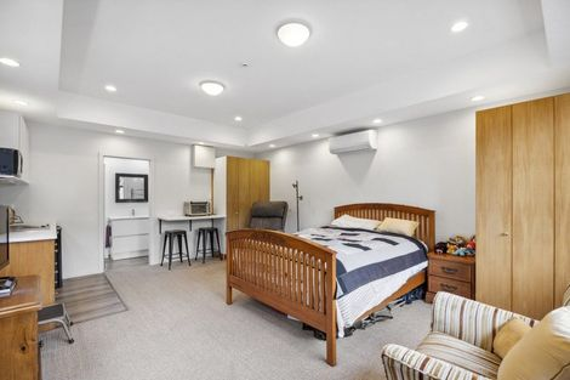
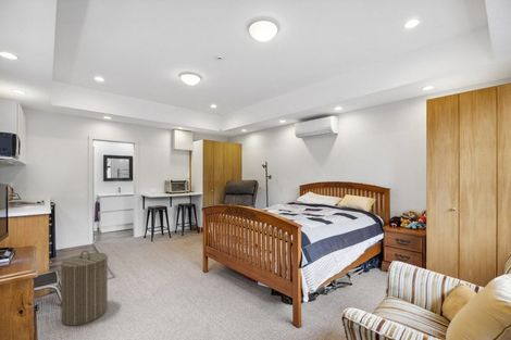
+ laundry hamper [60,249,109,327]
